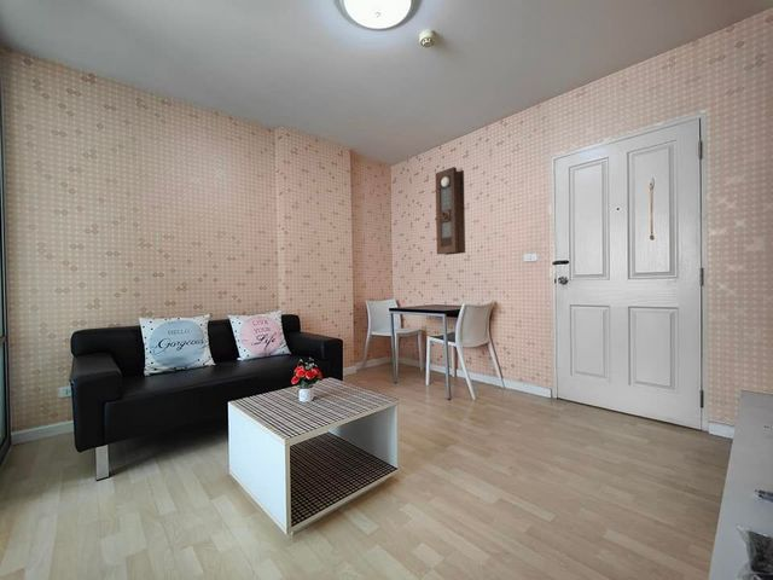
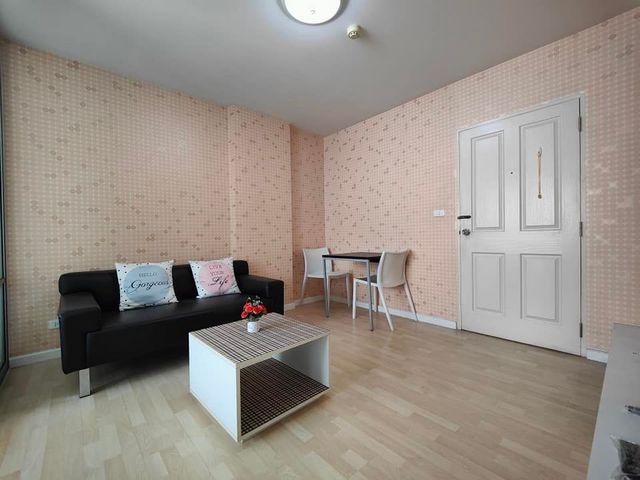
- pendulum clock [434,166,466,256]
